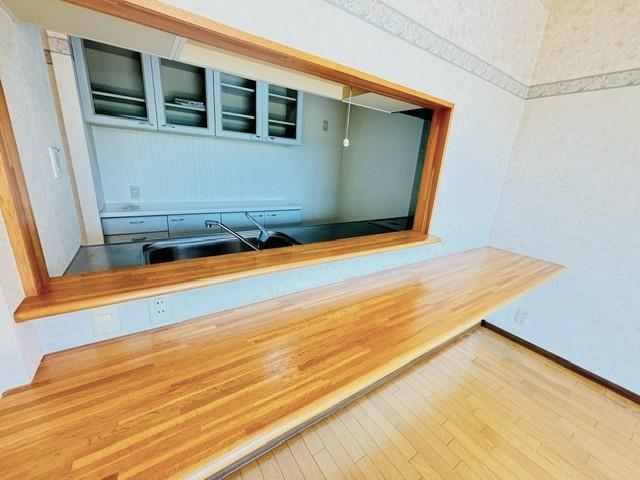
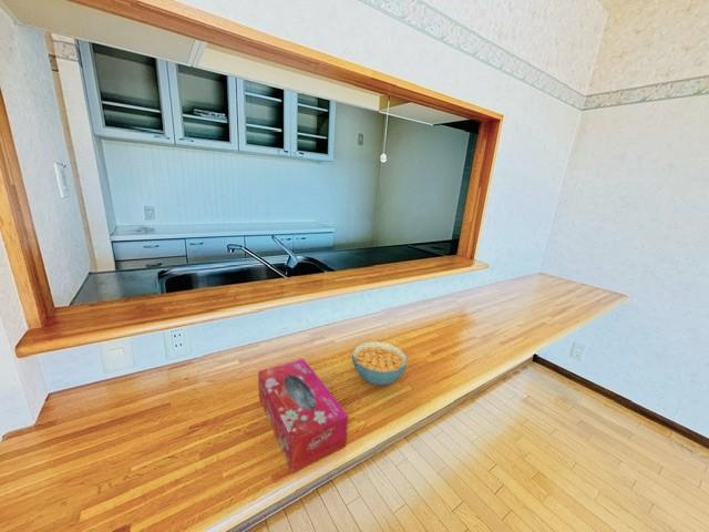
+ tissue box [257,358,349,474]
+ cereal bowl [351,340,408,387]
